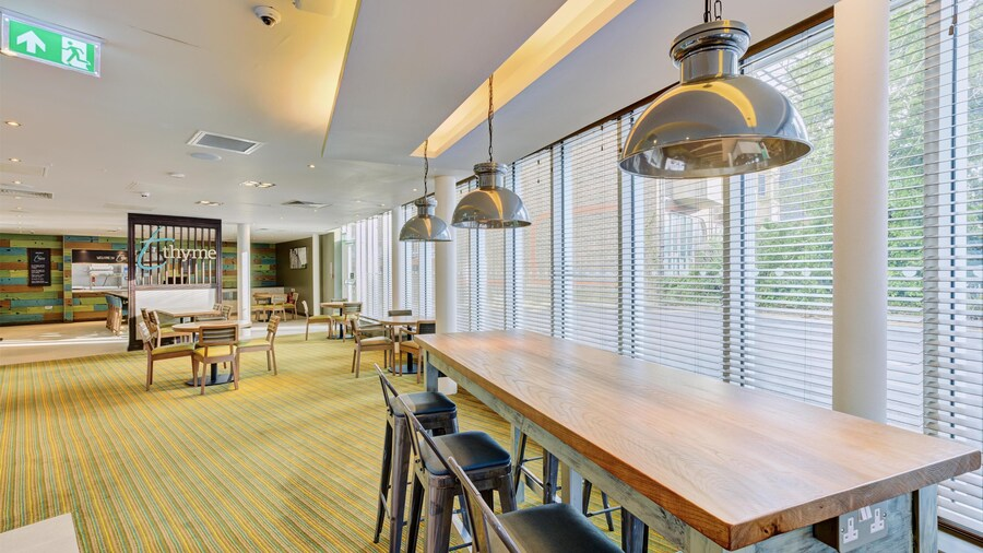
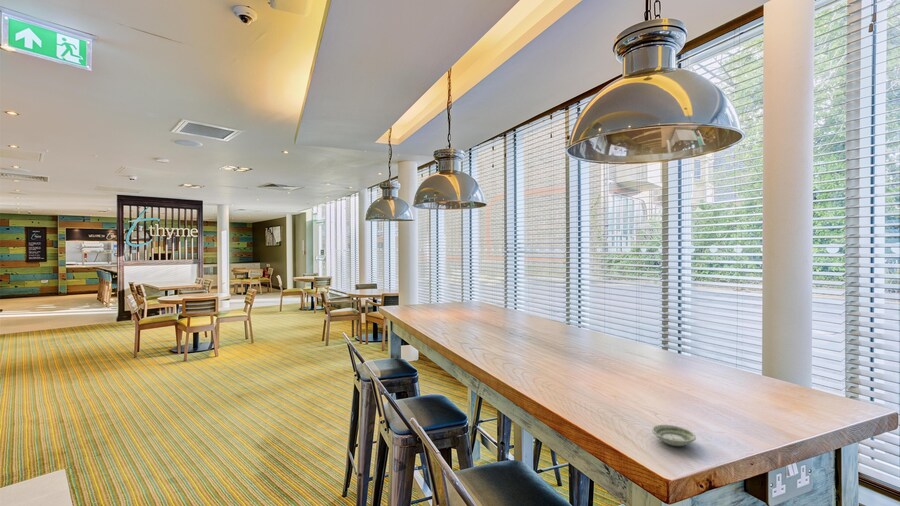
+ saucer [651,424,697,447]
